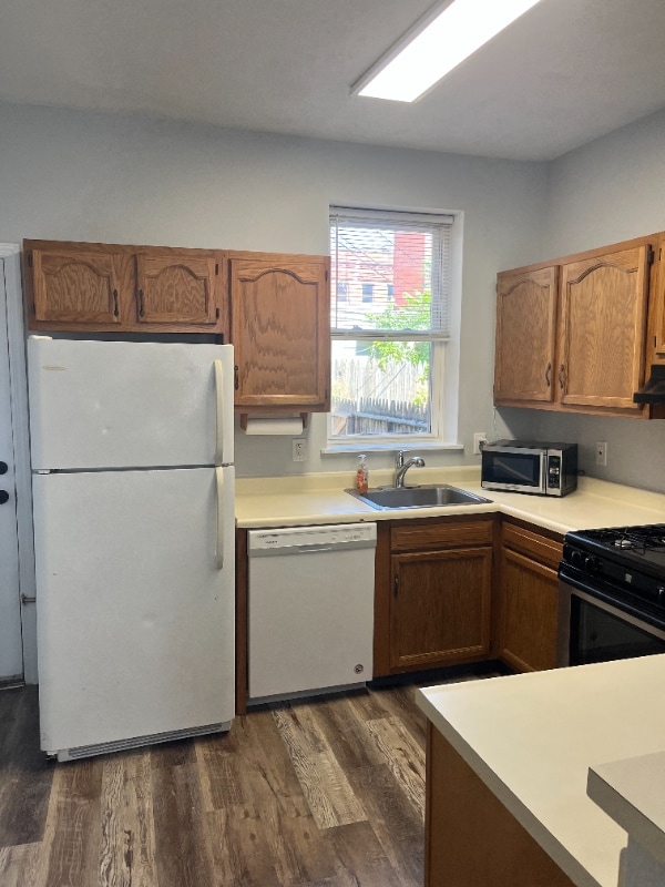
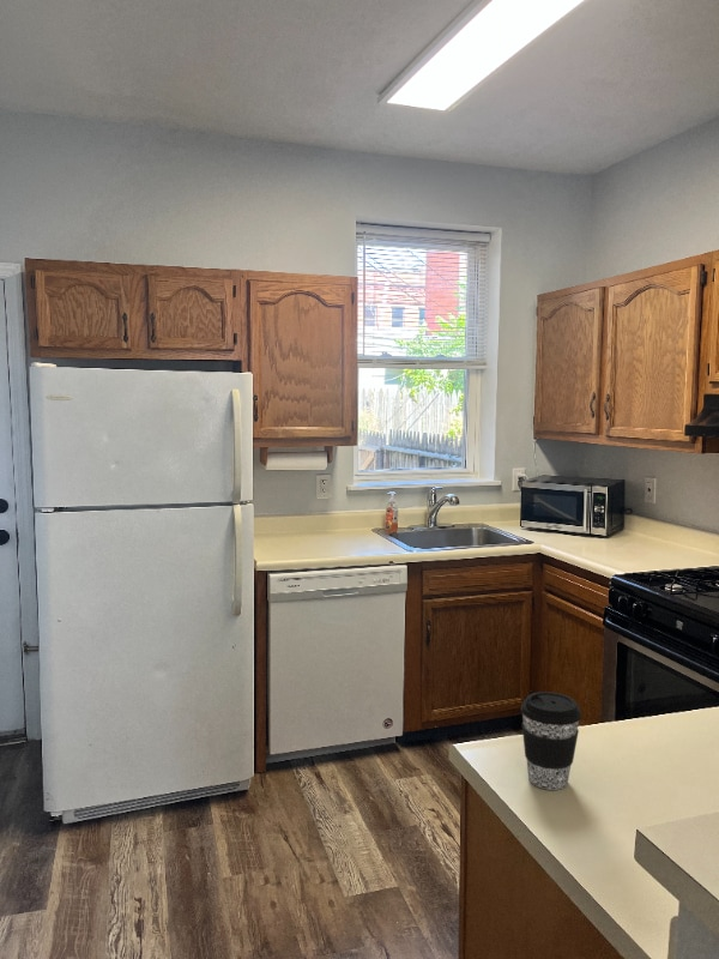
+ coffee cup [520,690,582,791]
